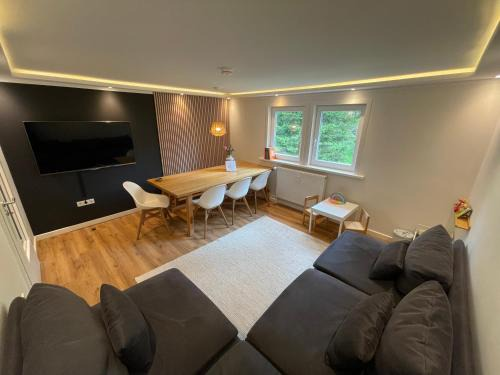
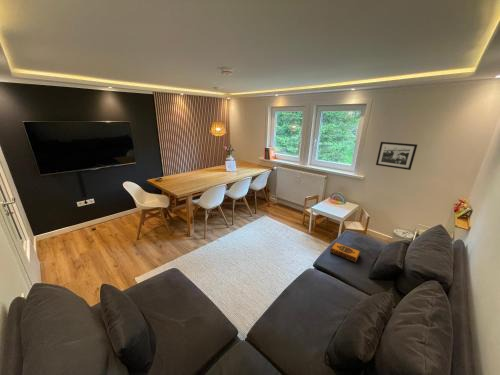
+ hardback book [329,241,361,264]
+ picture frame [375,141,418,171]
